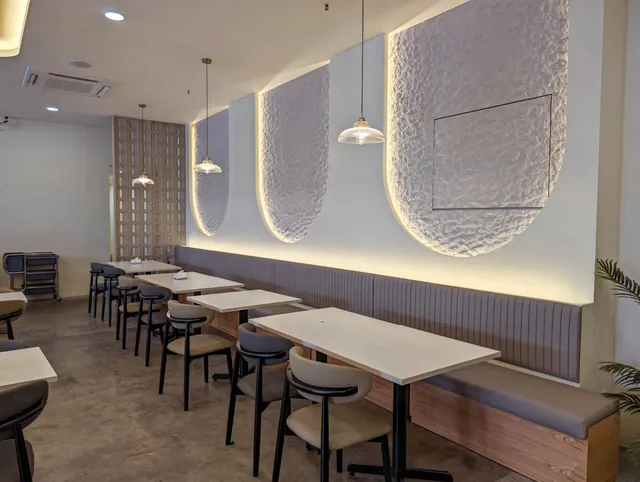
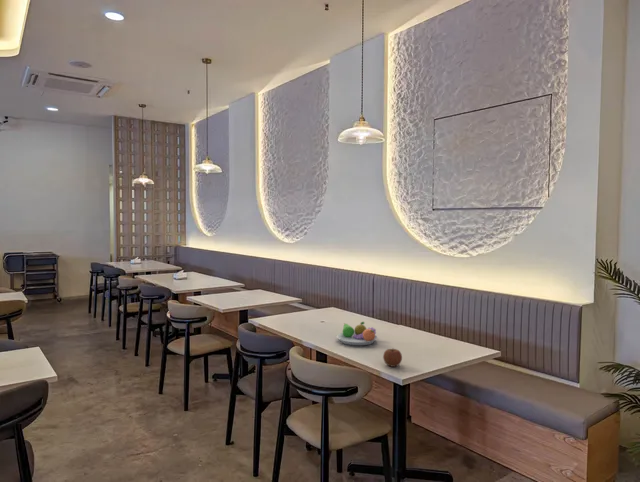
+ apple [382,348,403,368]
+ fruit bowl [336,321,379,346]
